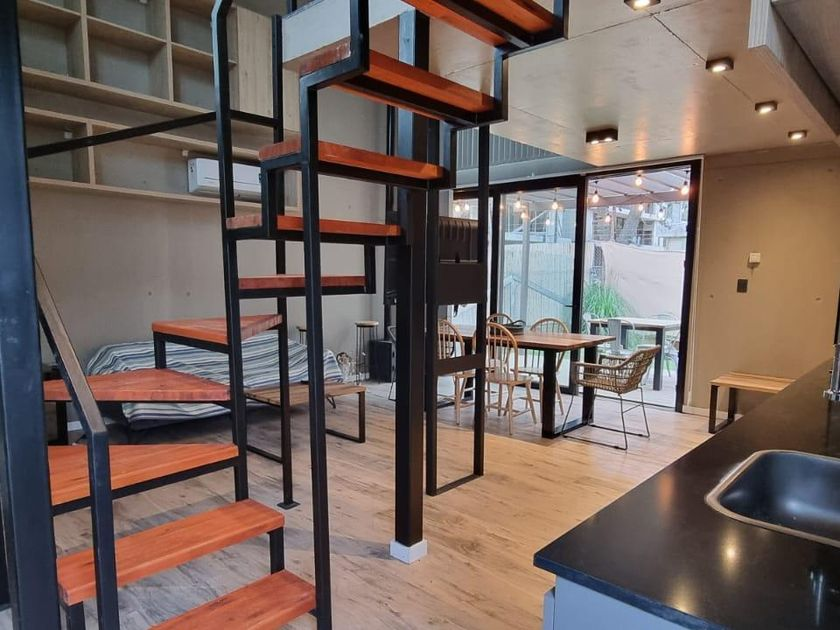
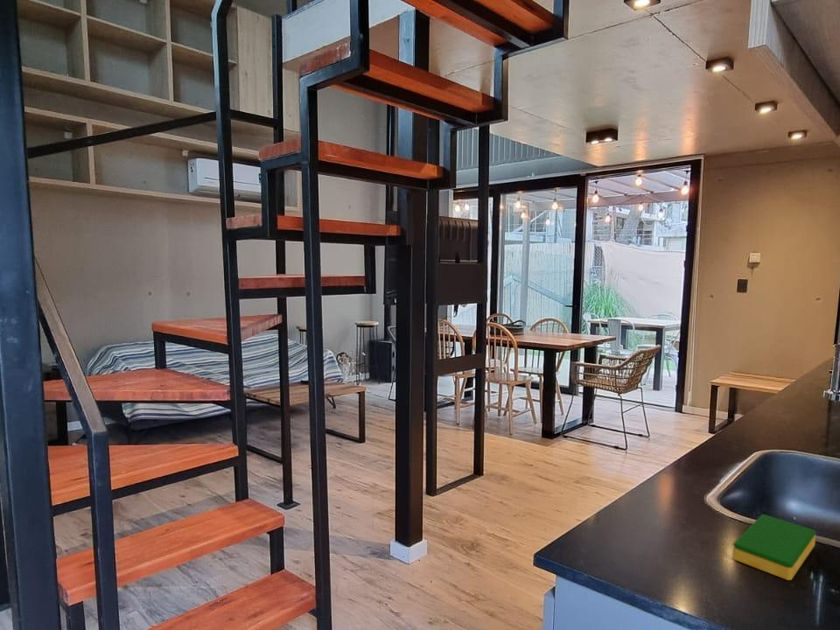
+ dish sponge [731,513,817,581]
